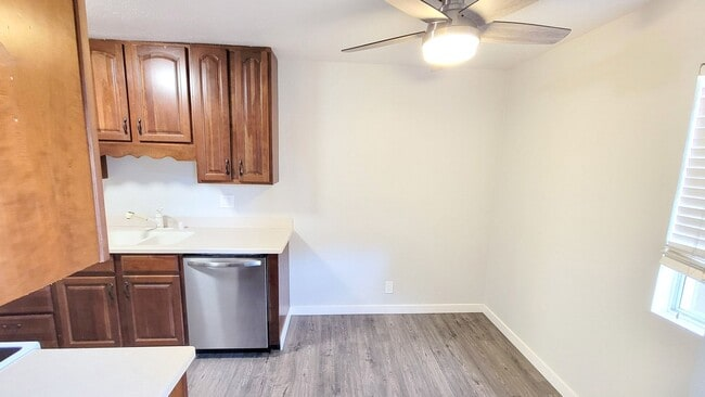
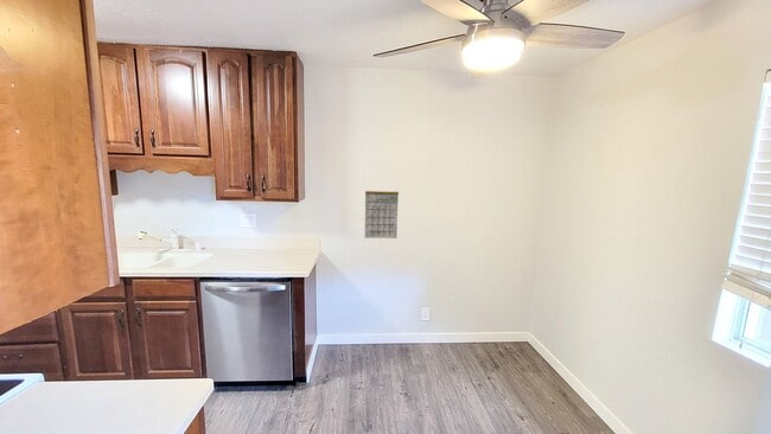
+ calendar [364,185,400,240]
